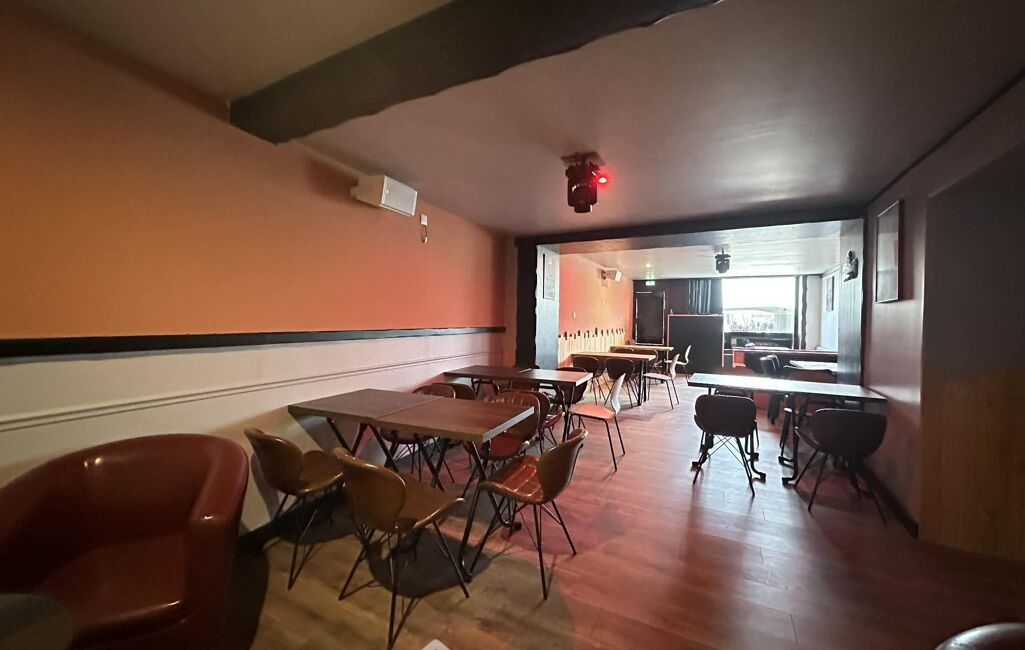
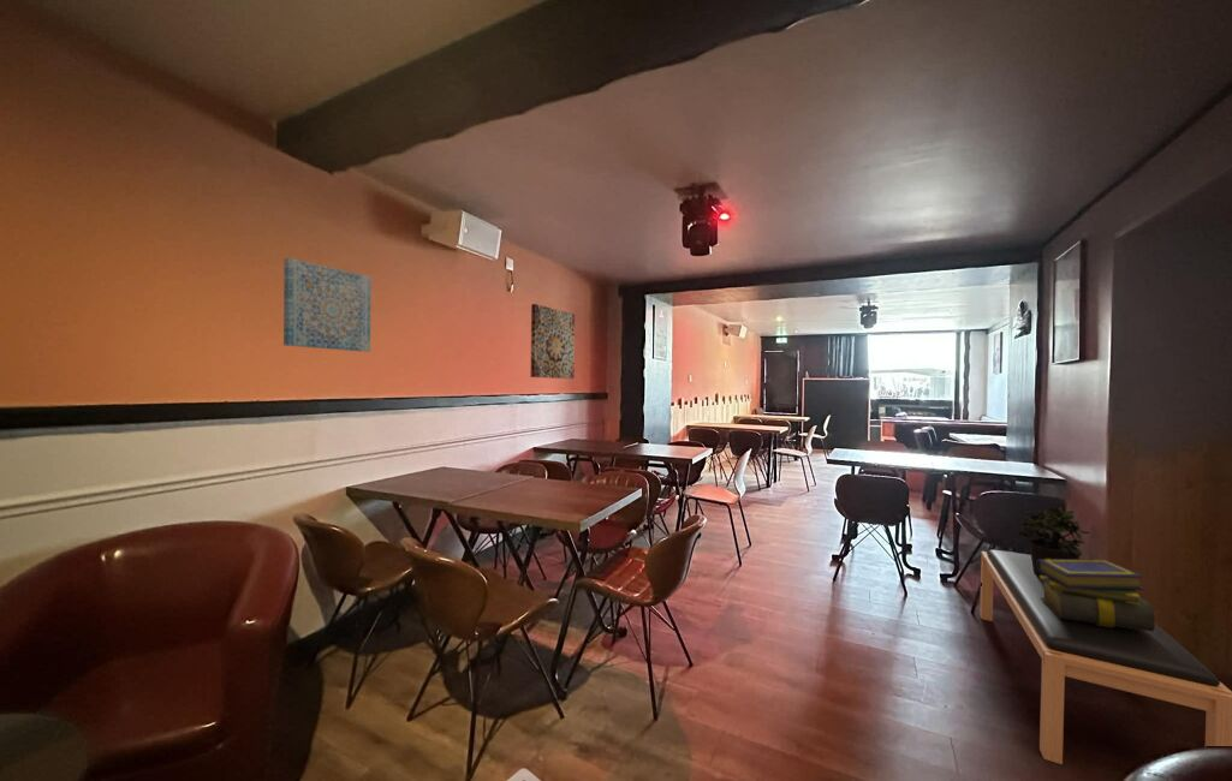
+ bench [978,549,1232,765]
+ wall art [530,303,576,380]
+ stack of books [1036,559,1156,631]
+ wall art [282,257,373,353]
+ potted plant [1017,506,1091,577]
